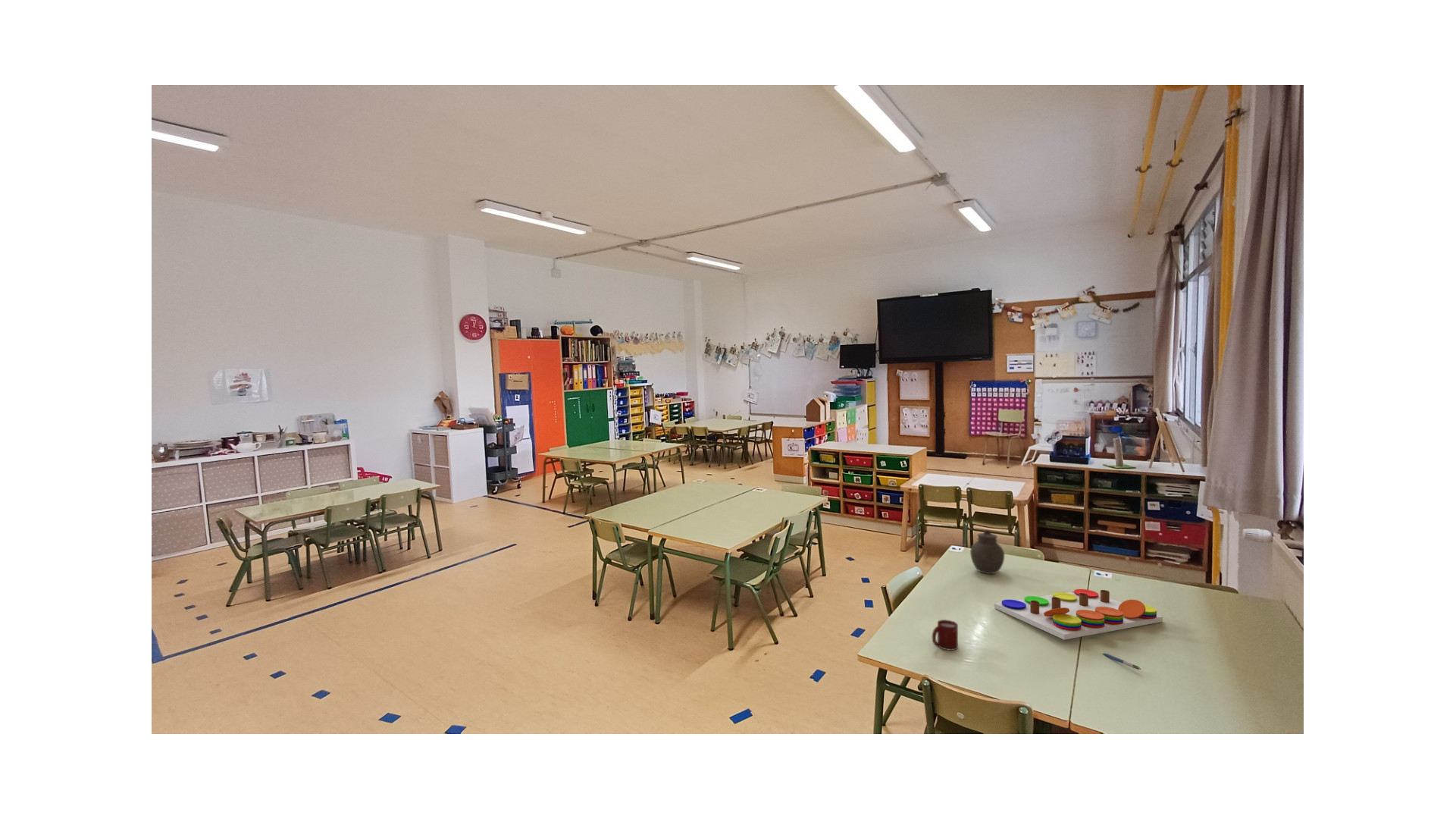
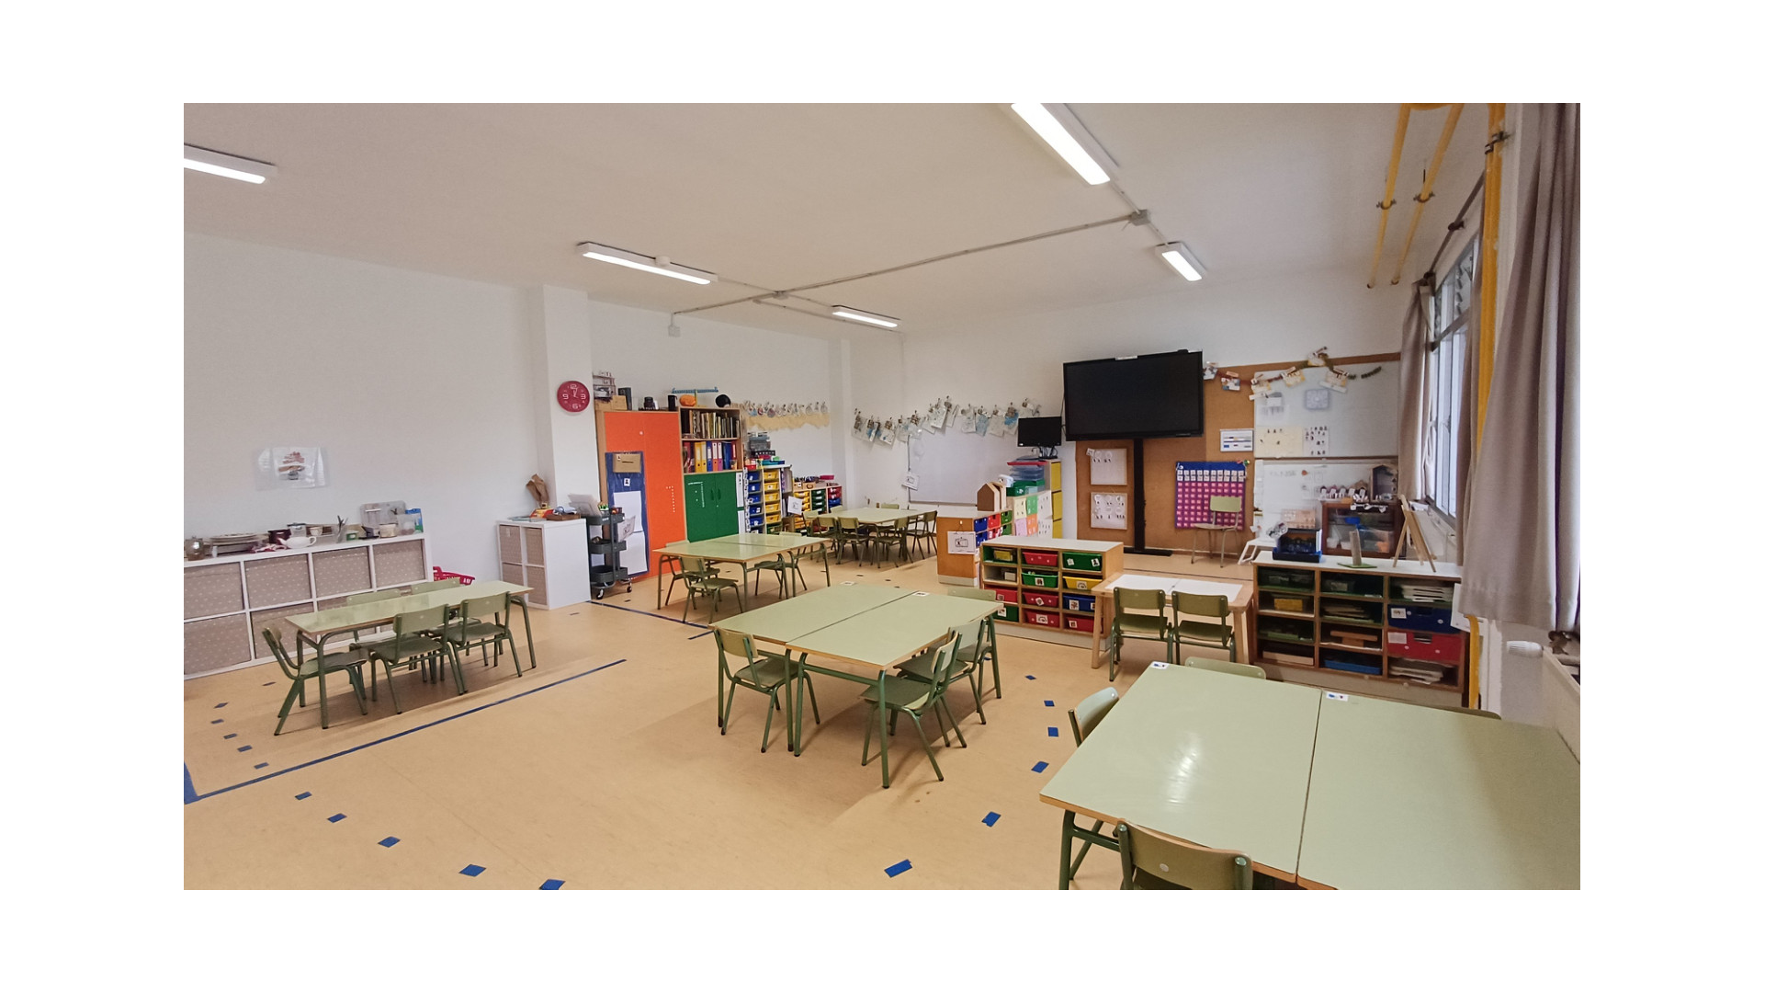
- pen [1102,652,1141,670]
- jar [969,529,1005,575]
- board game [994,588,1163,640]
- cup [932,619,959,651]
